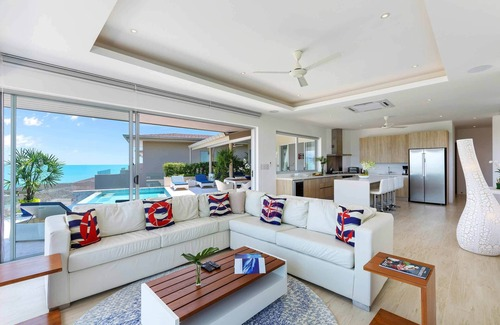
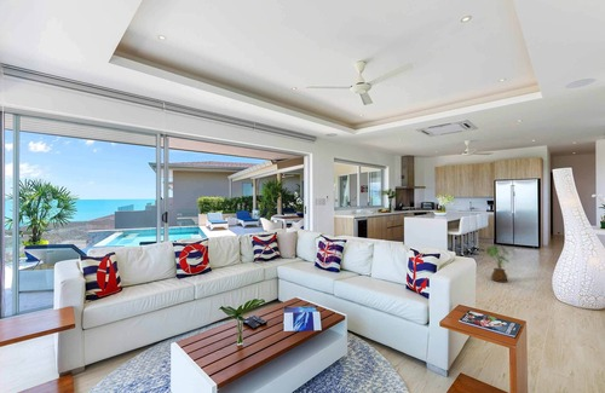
+ house plant [478,243,515,283]
